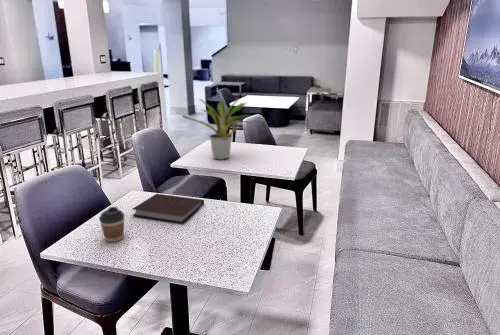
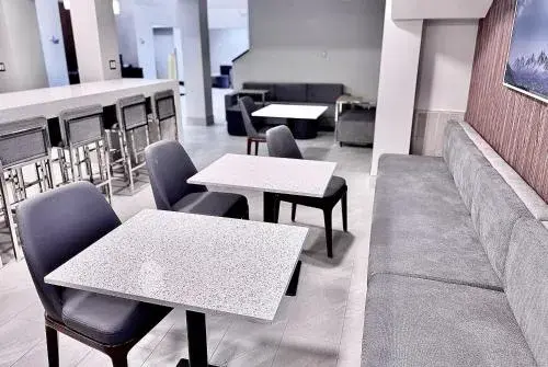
- potted plant [181,98,254,161]
- notebook [132,193,205,224]
- coffee cup [98,206,125,243]
